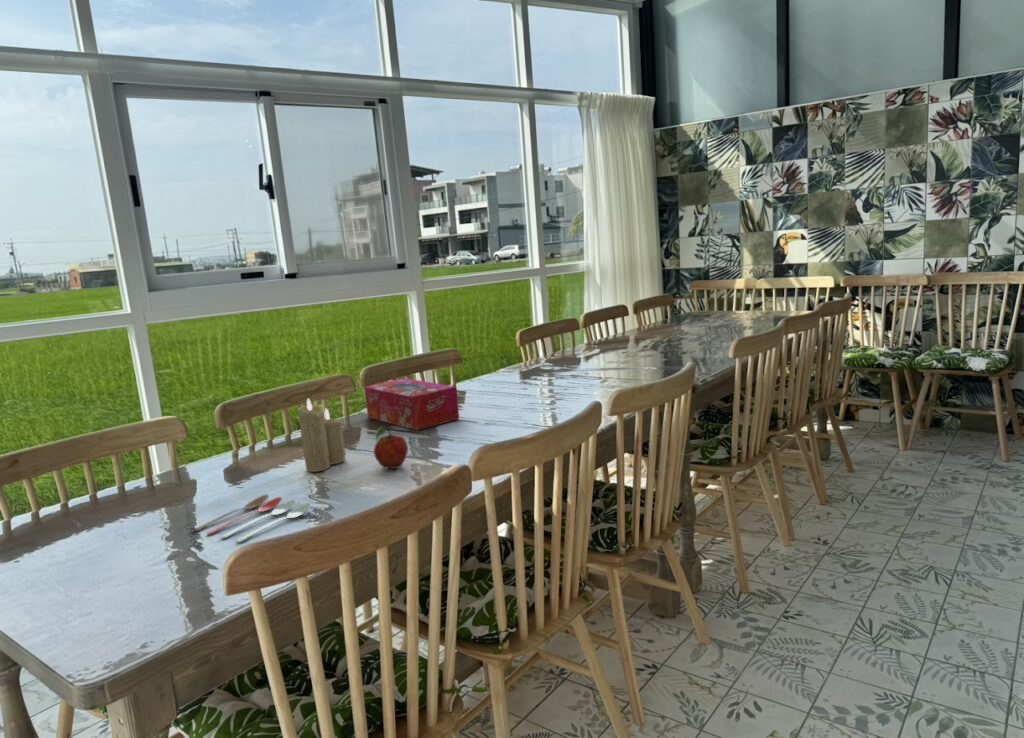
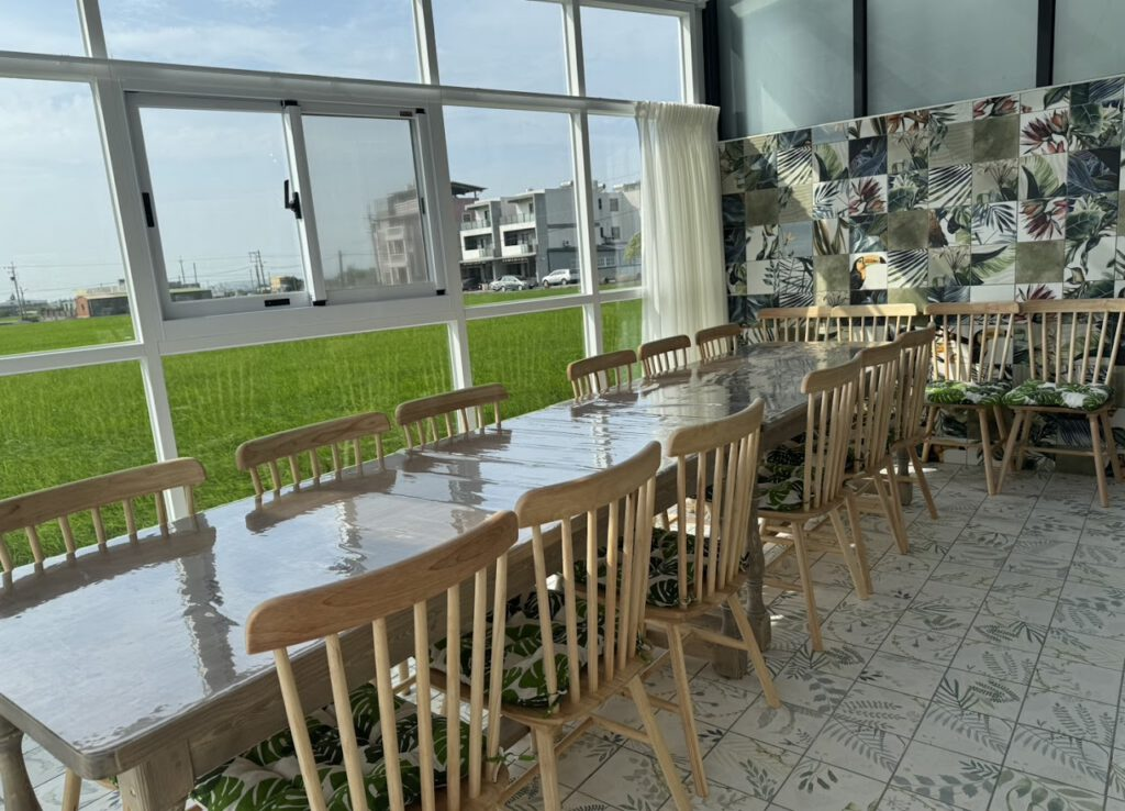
- fruit [373,426,409,470]
- cooking utensil [192,493,313,543]
- tissue box [363,377,460,431]
- candle [297,398,347,473]
